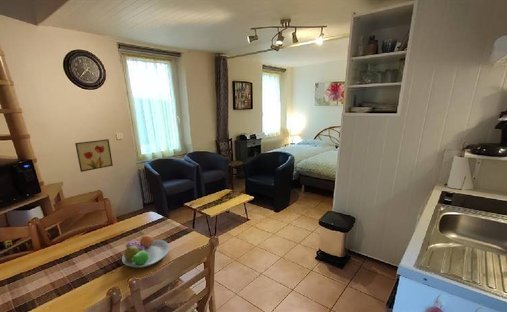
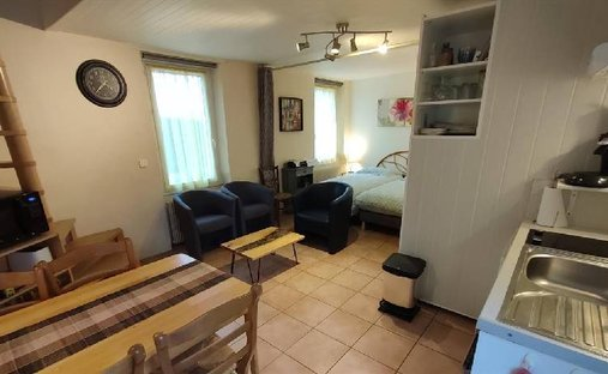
- wall art [74,138,114,173]
- fruit bowl [121,232,170,269]
